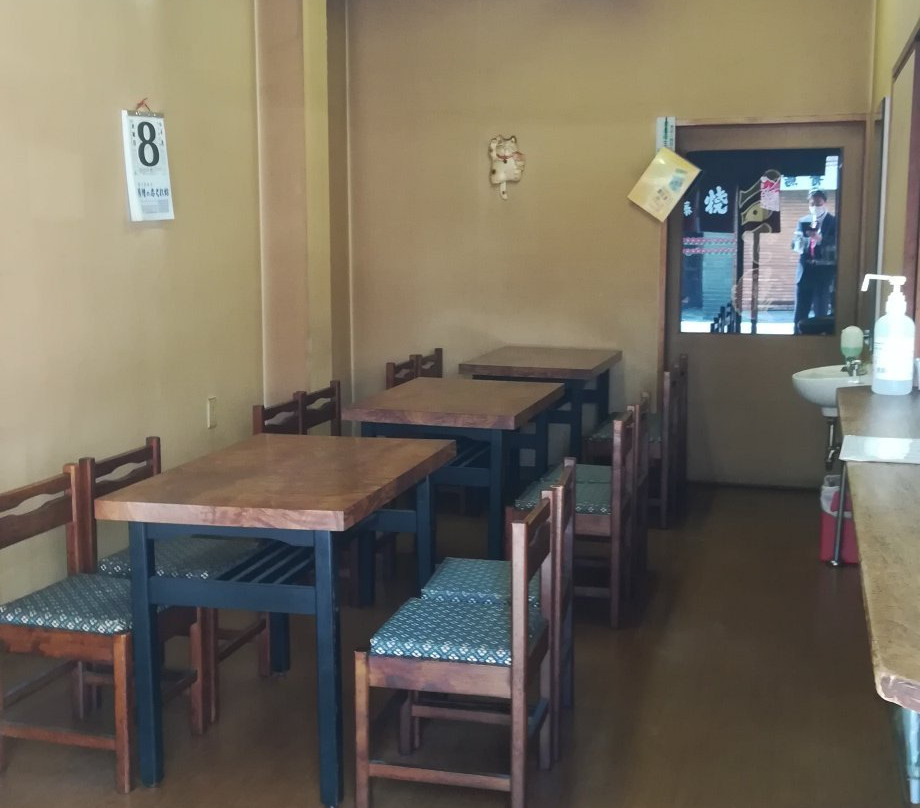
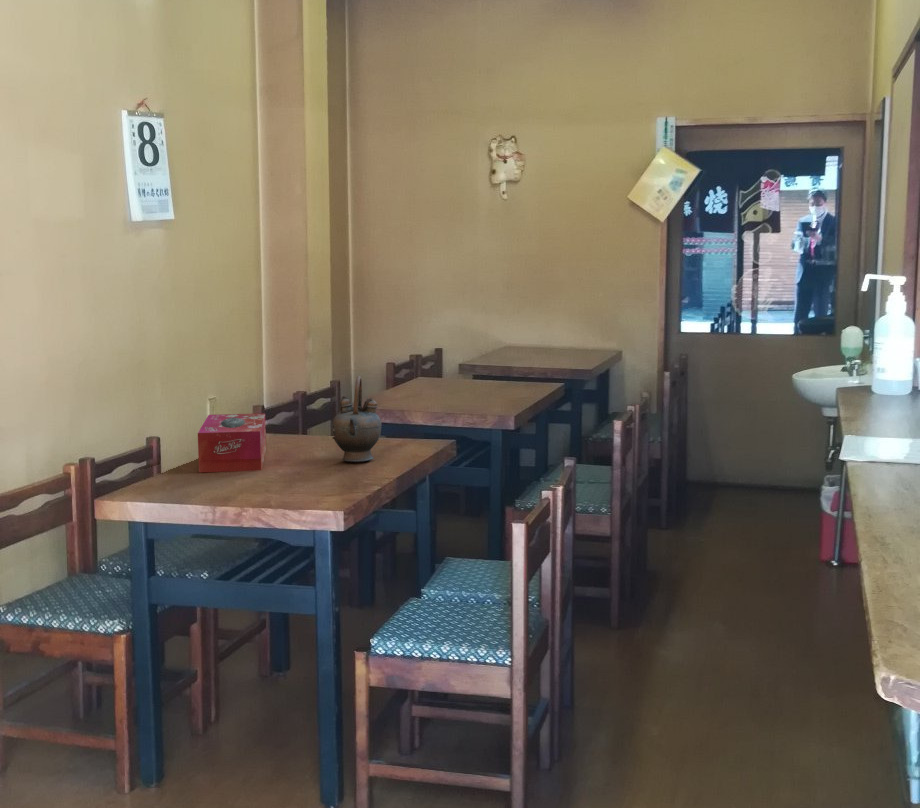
+ tissue box [197,413,267,473]
+ teapot [330,375,382,463]
